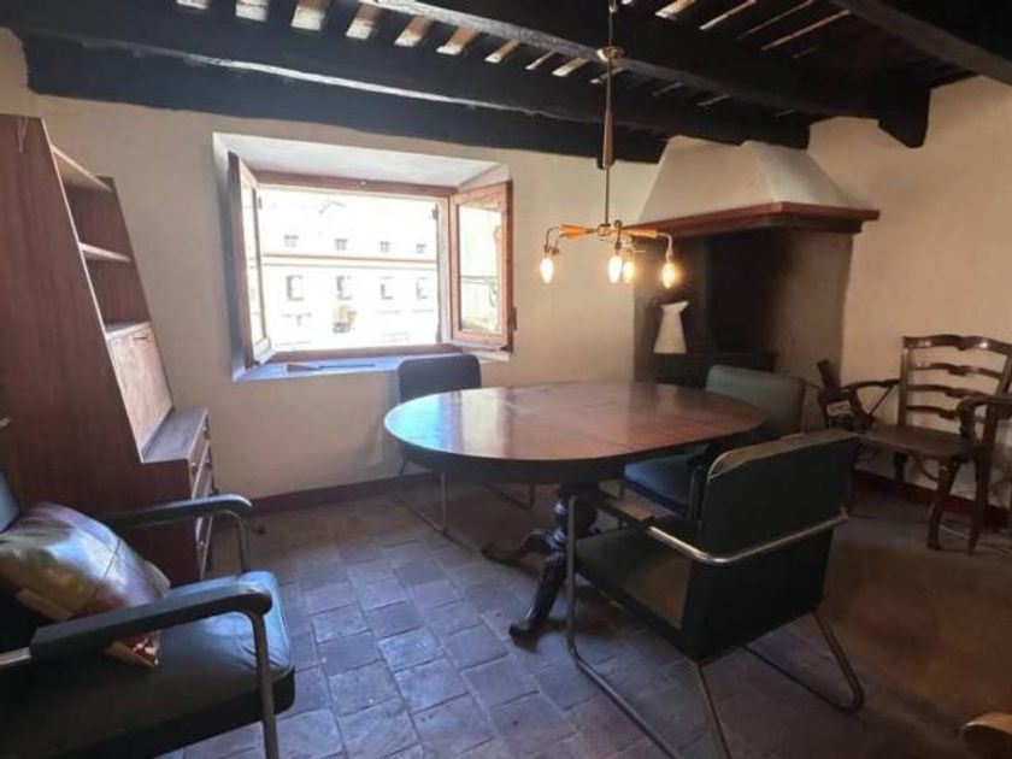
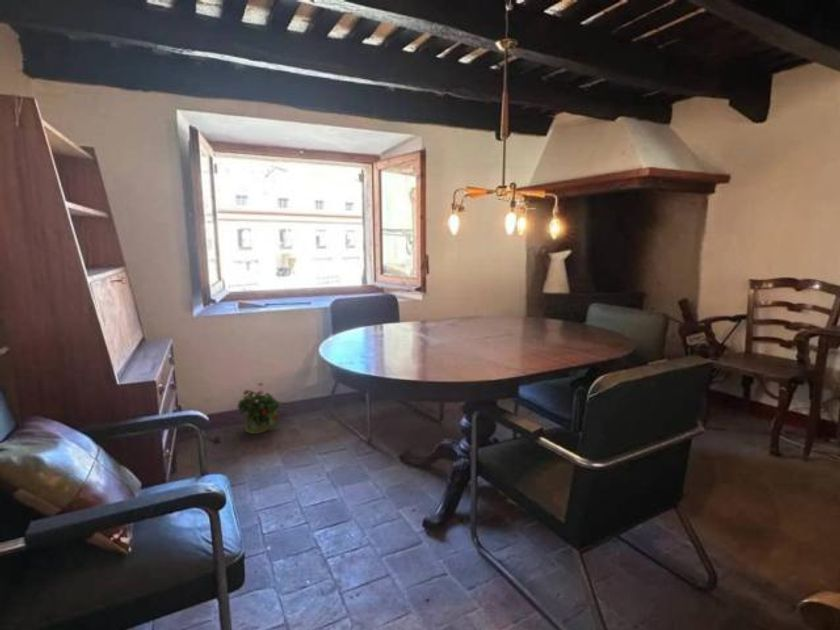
+ potted plant [236,381,286,435]
